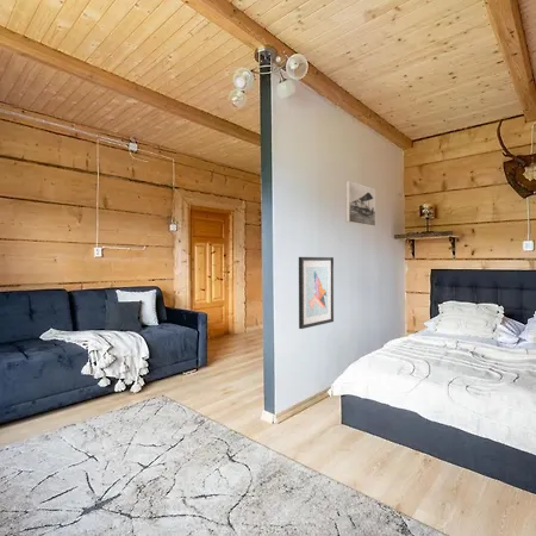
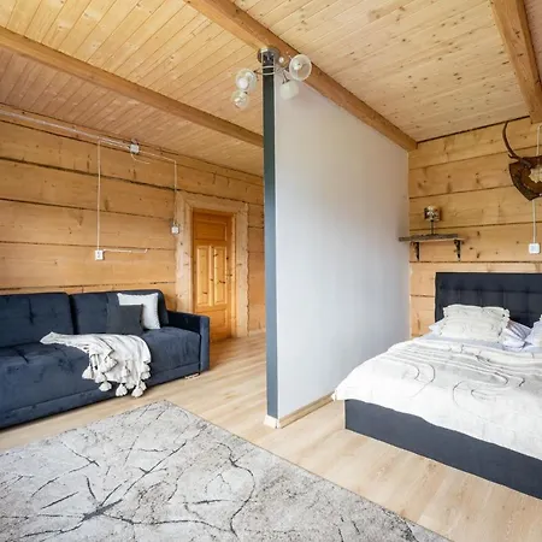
- wall art [298,256,335,330]
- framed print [345,180,376,228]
